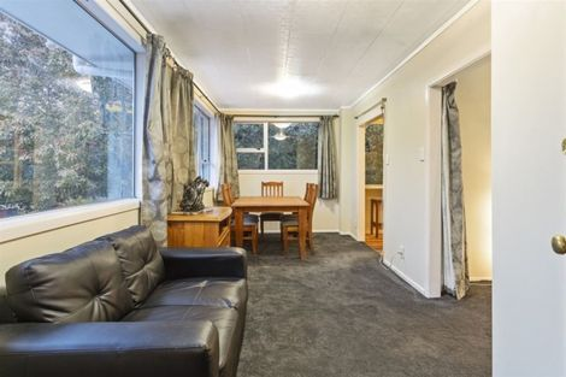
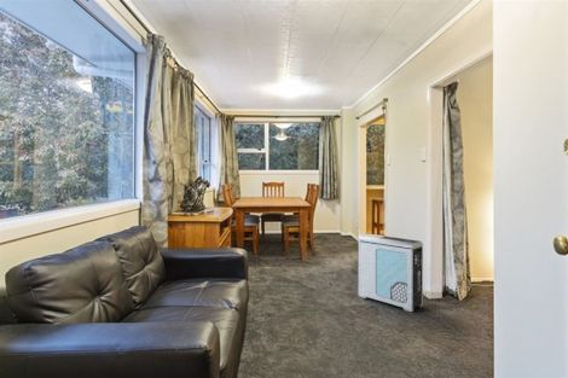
+ air purifier [358,232,424,313]
